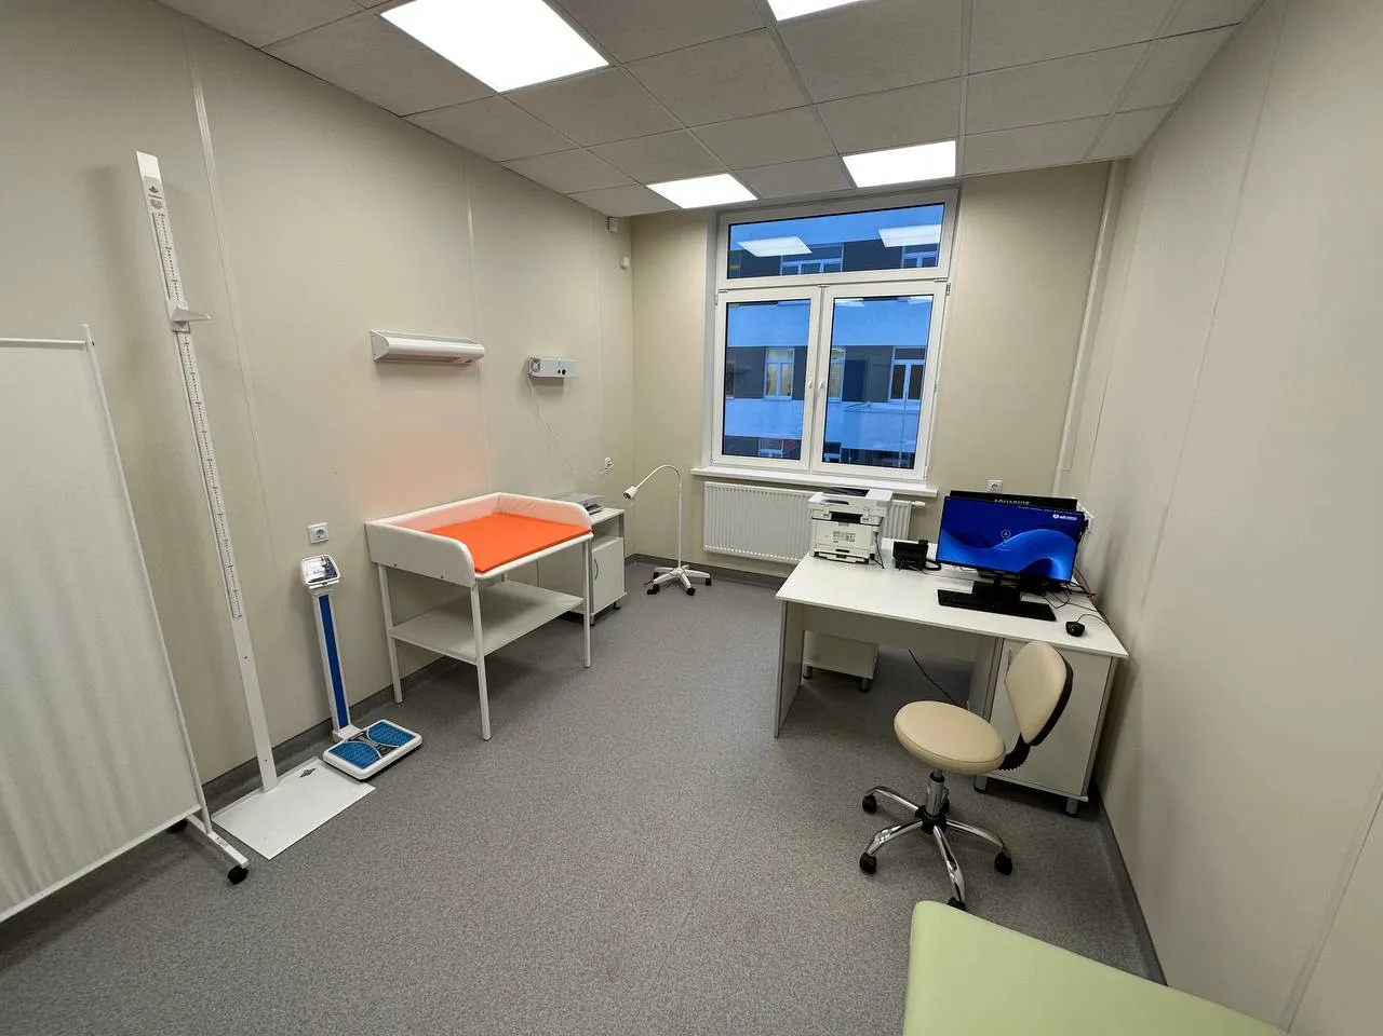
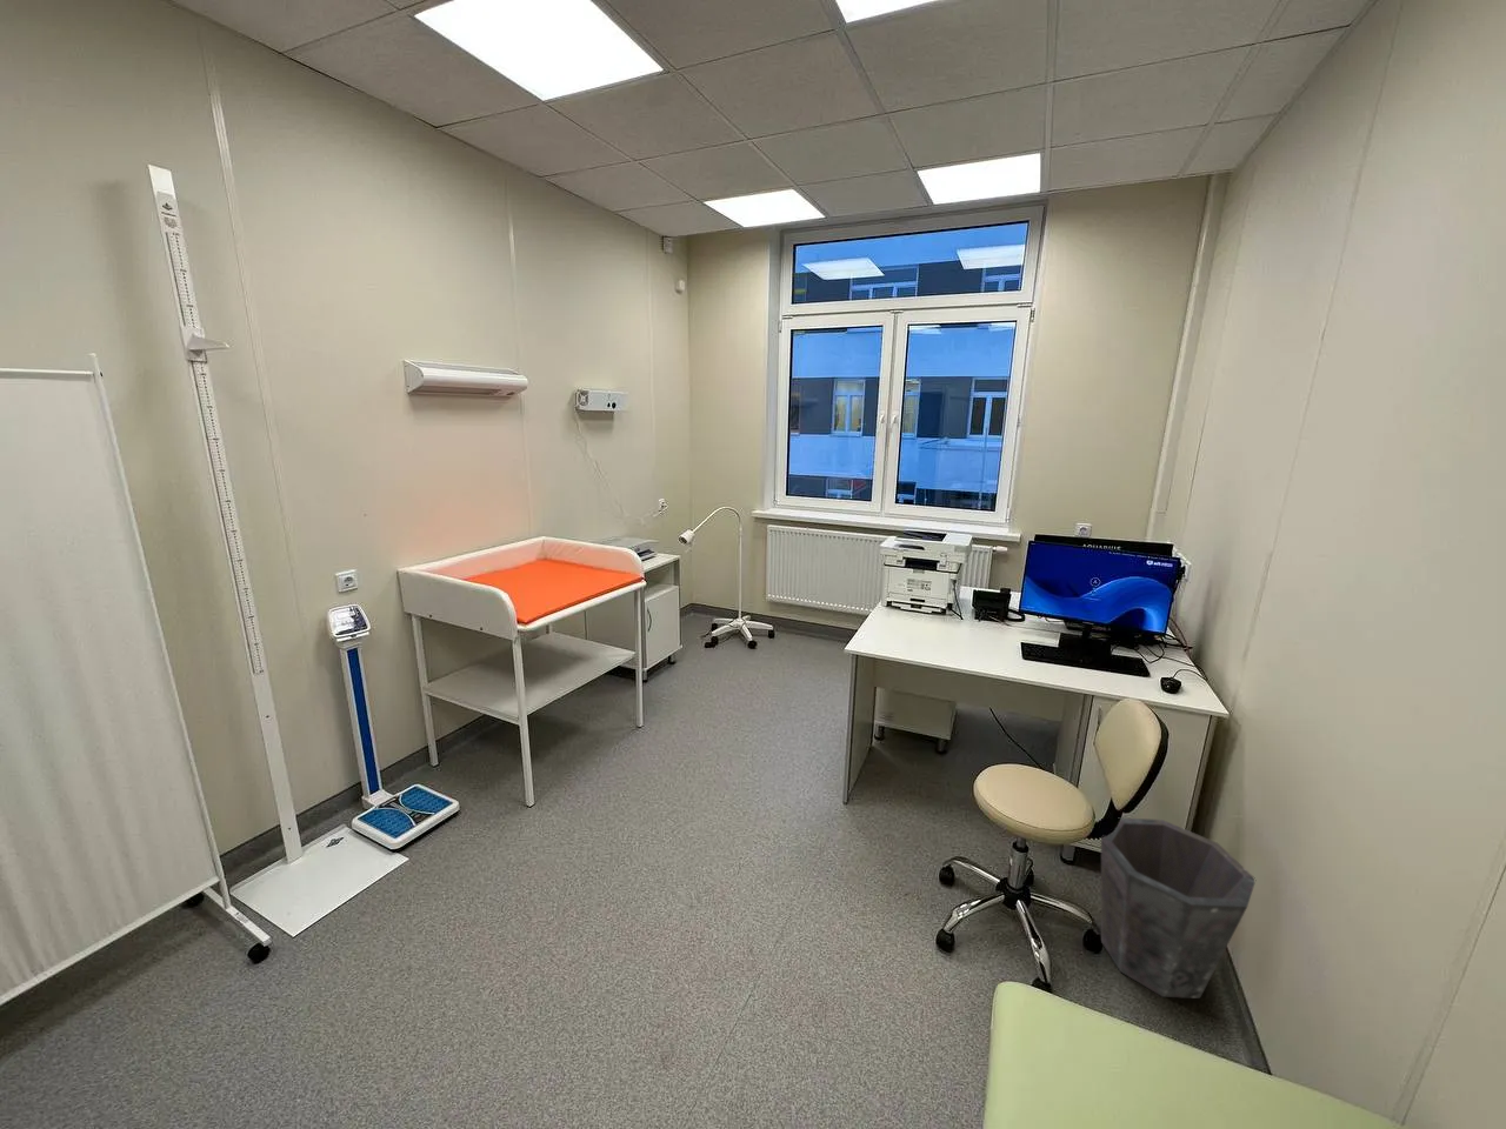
+ waste bin [1100,817,1257,1000]
